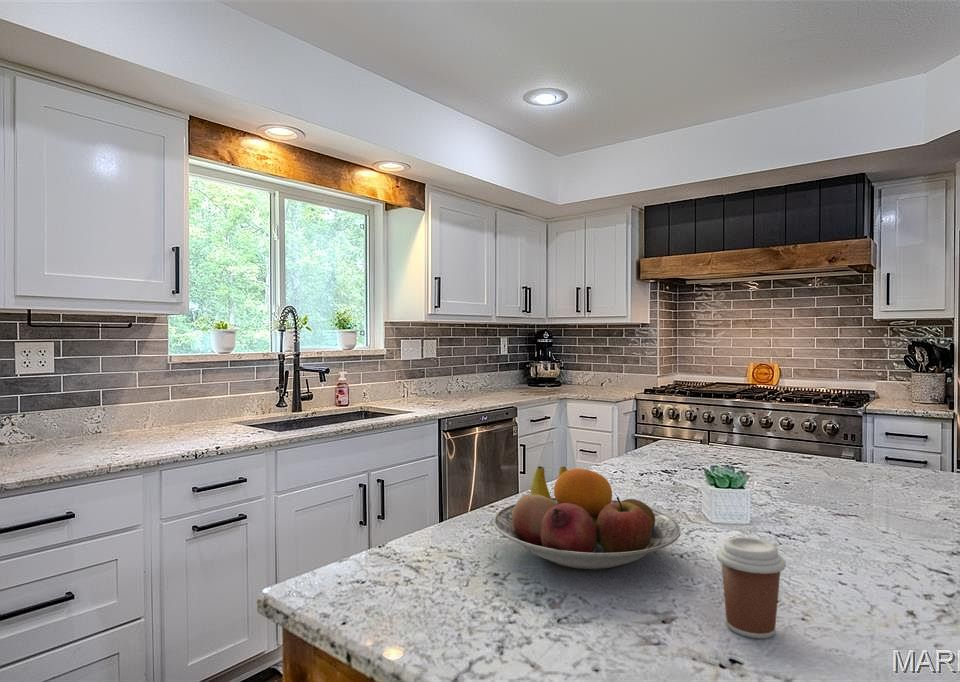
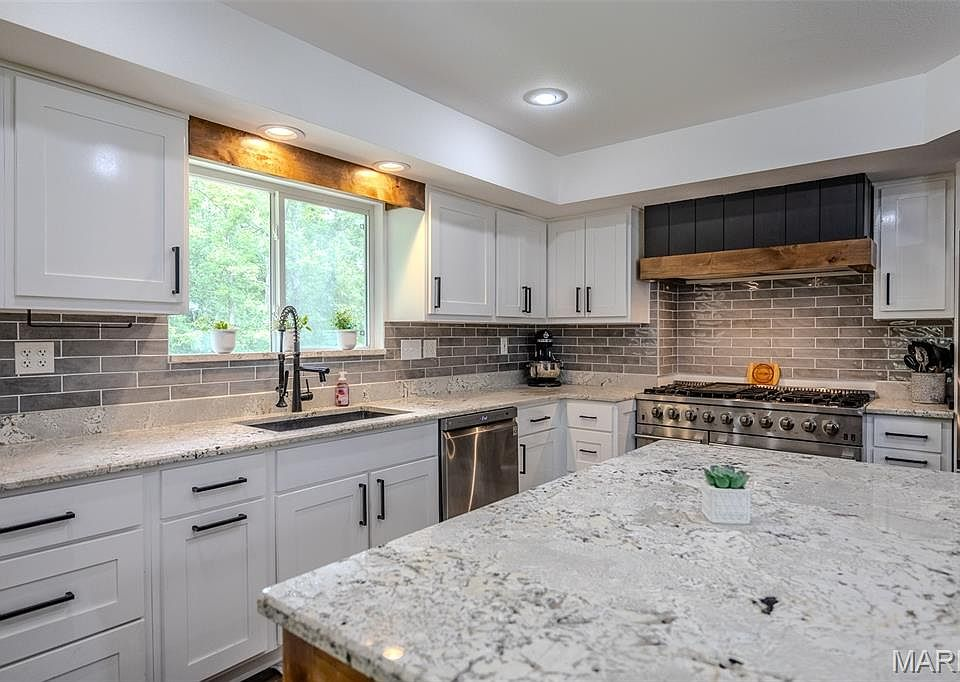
- coffee cup [716,536,787,639]
- fruit bowl [492,465,682,570]
